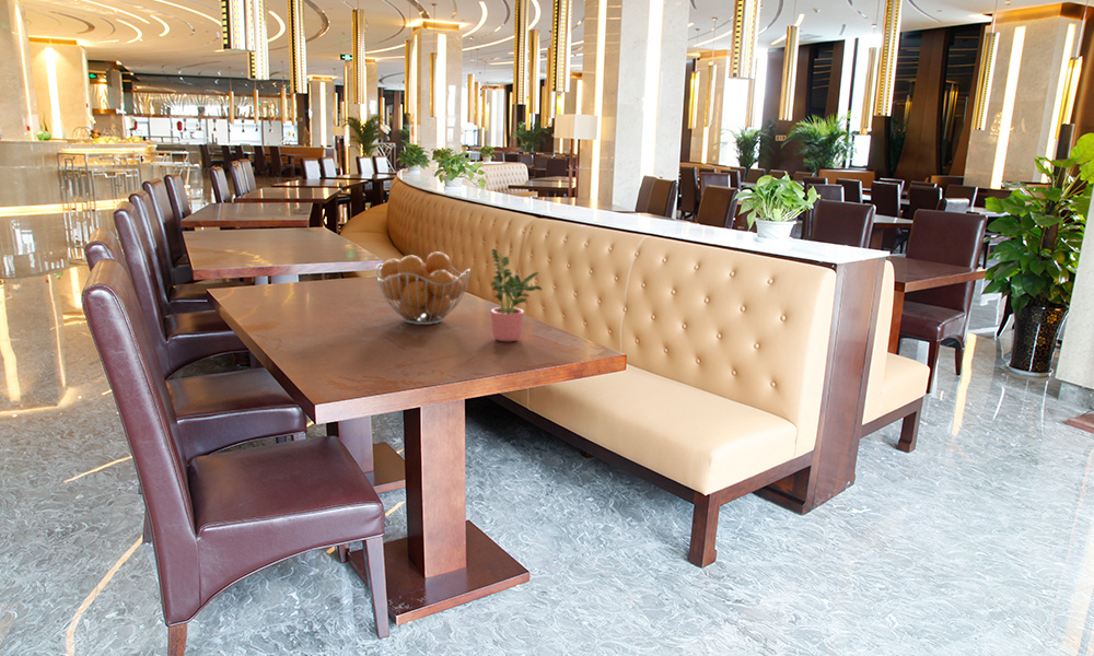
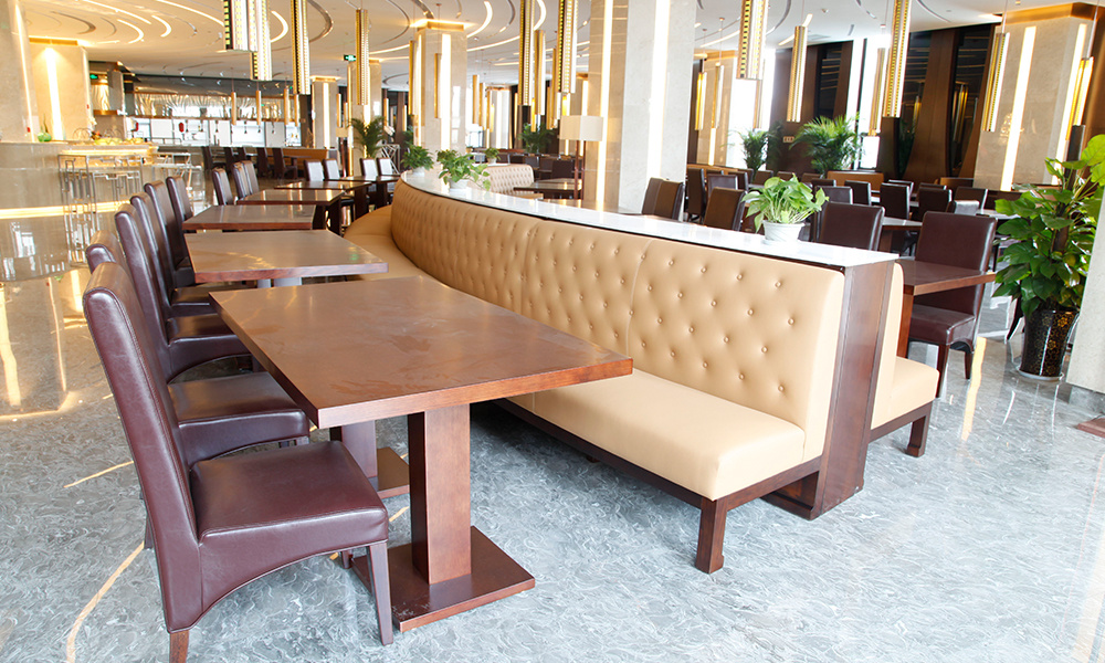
- potted plant [490,248,544,342]
- fruit basket [375,250,472,326]
